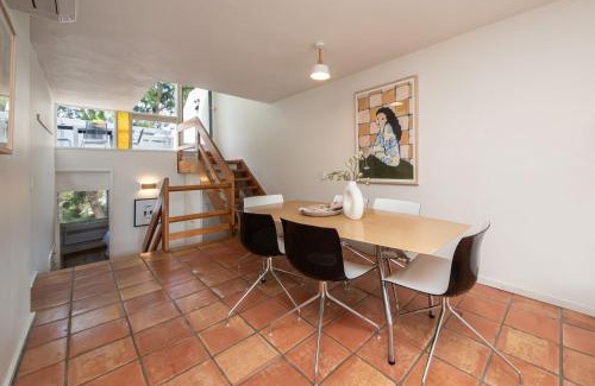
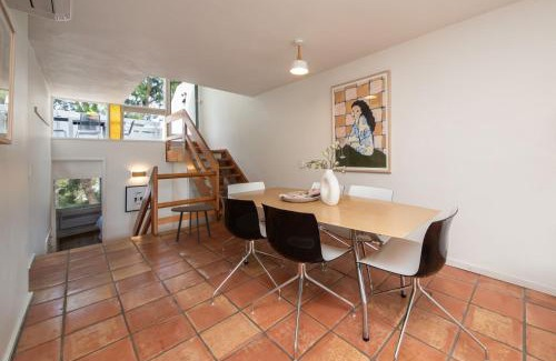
+ side table [170,204,217,244]
